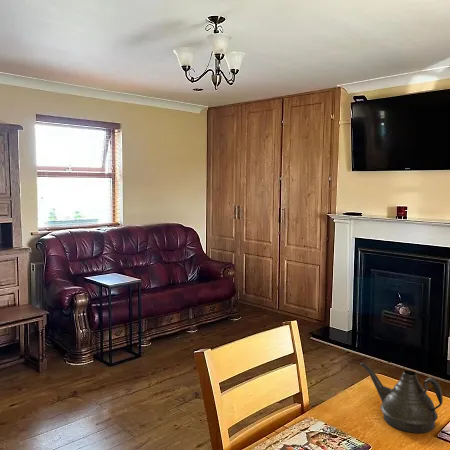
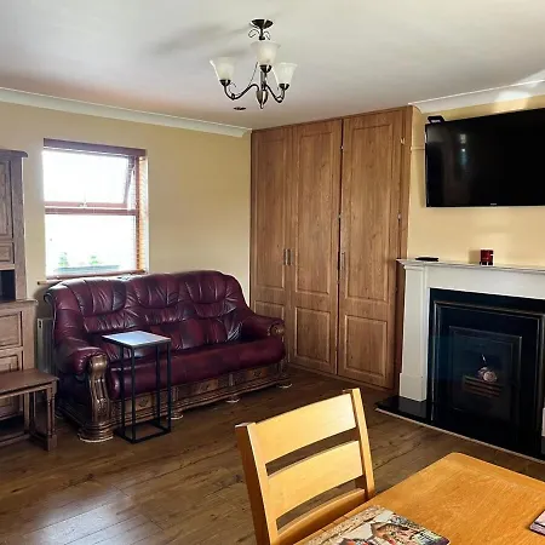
- teapot [360,362,444,434]
